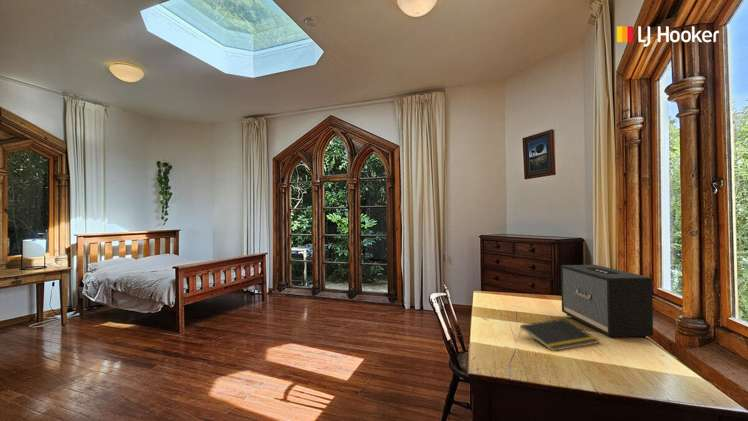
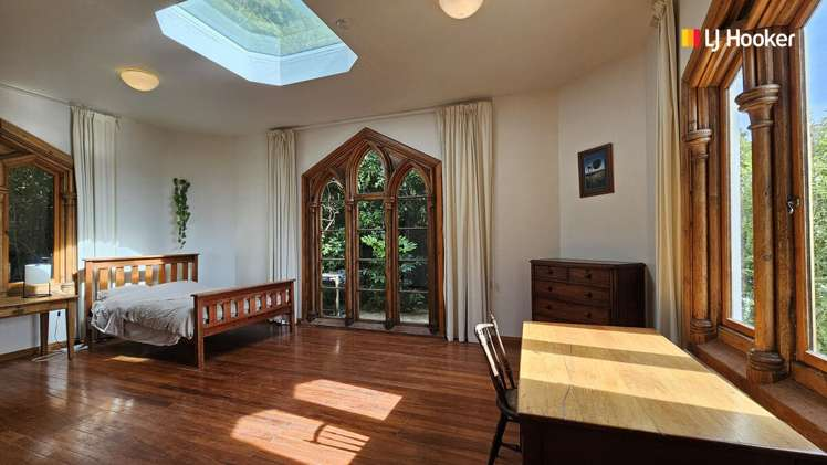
- notepad [519,318,600,352]
- speaker [560,264,654,339]
